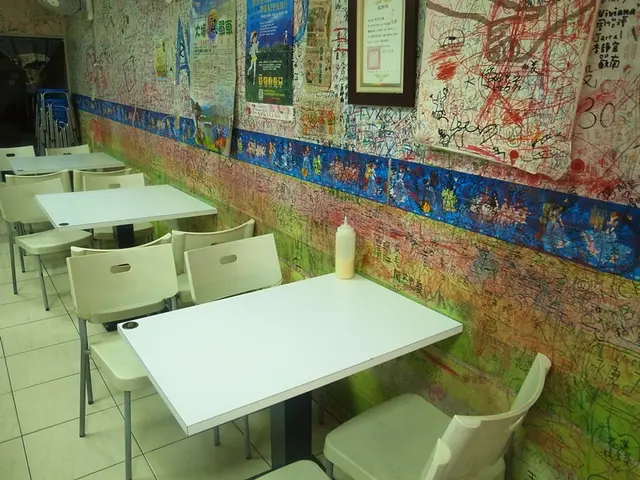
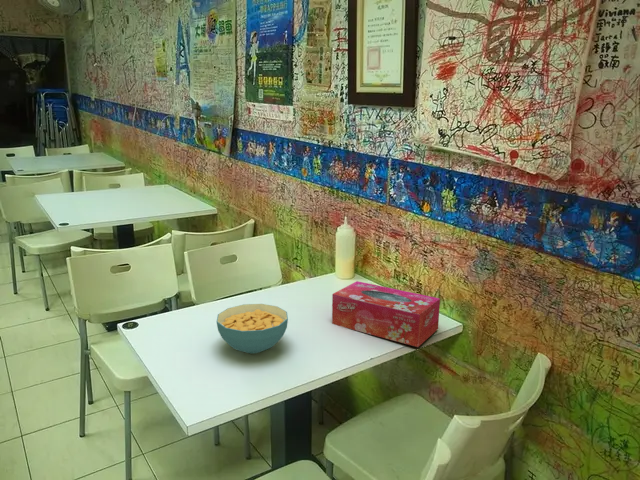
+ cereal bowl [216,303,289,354]
+ tissue box [331,280,441,348]
